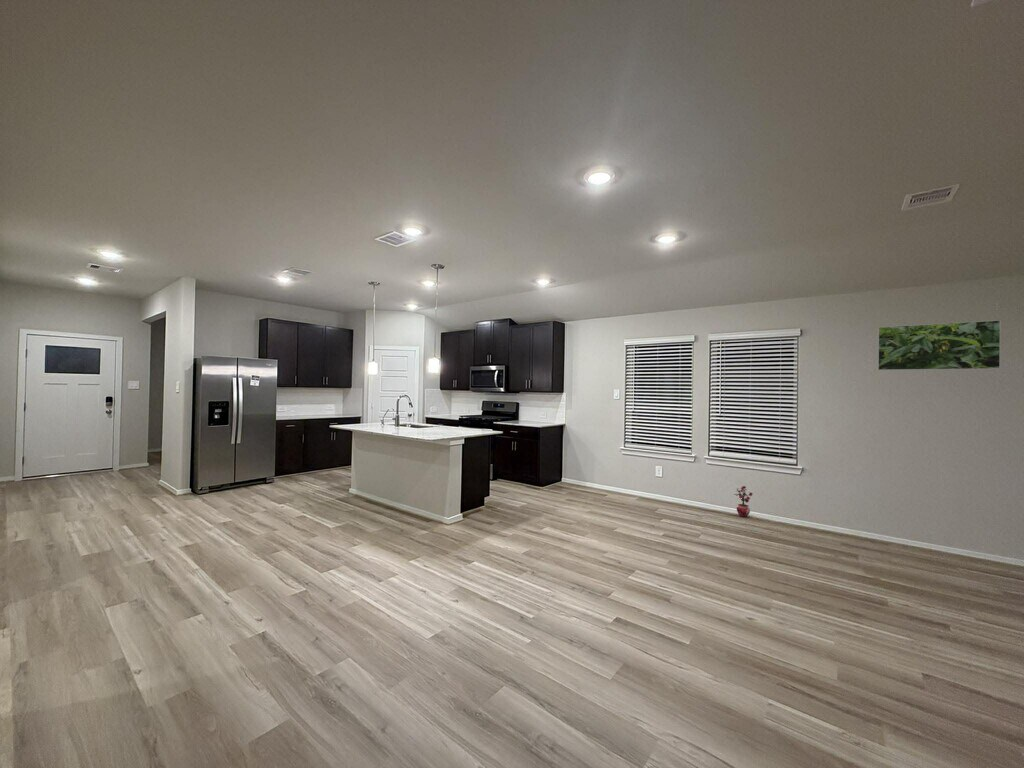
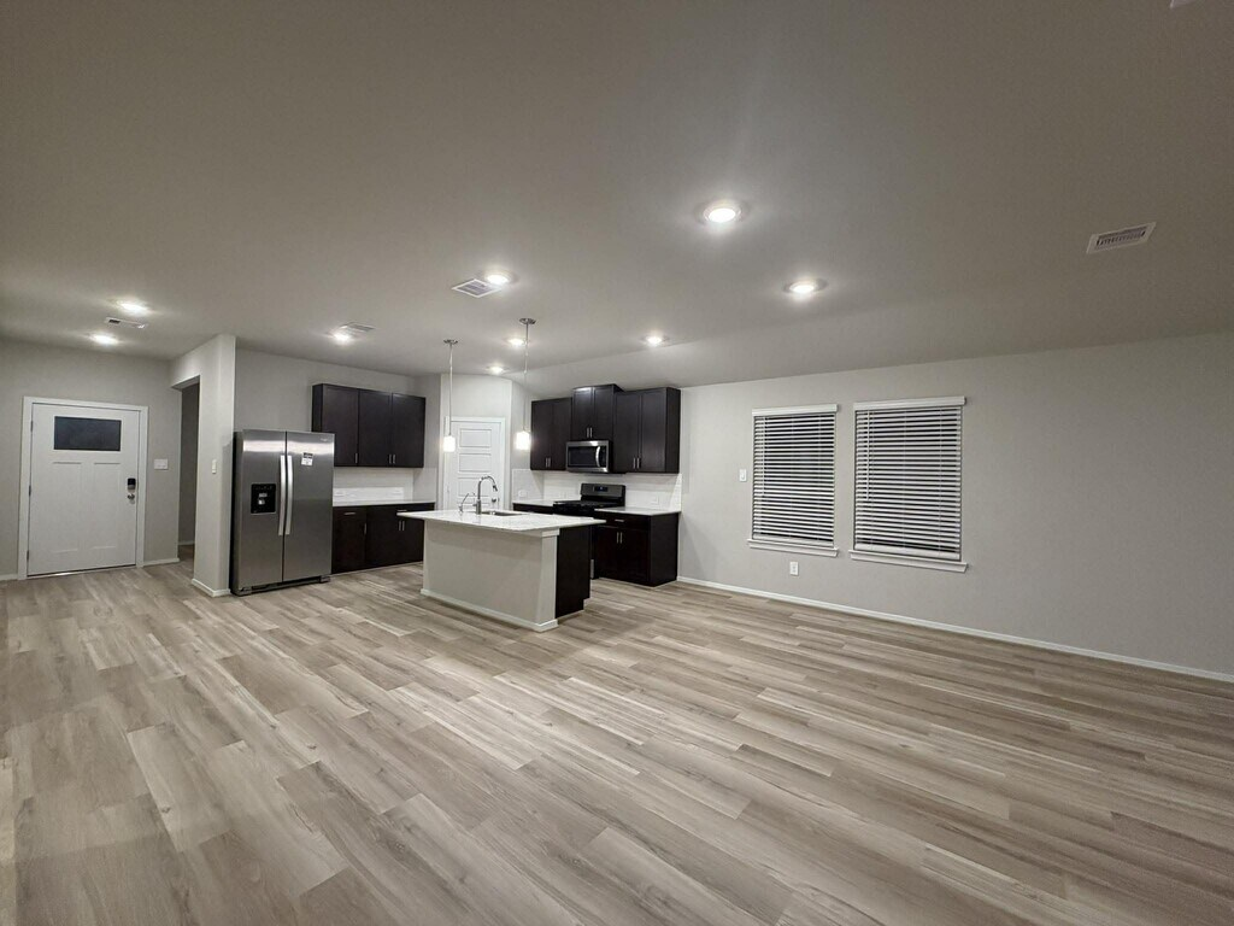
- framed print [877,319,1002,371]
- potted plant [733,485,754,518]
